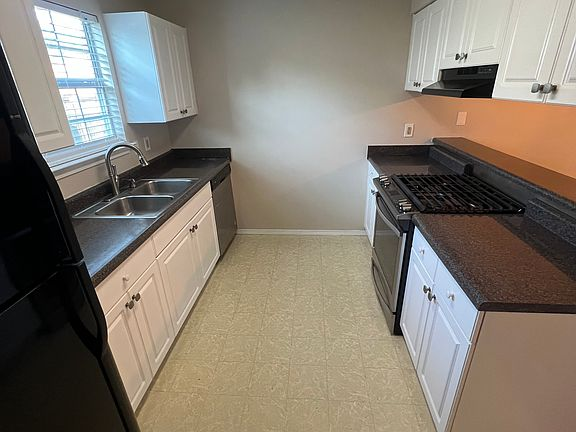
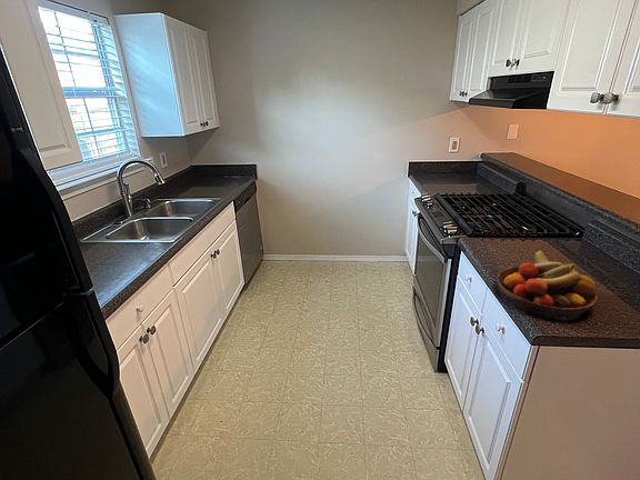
+ fruit bowl [496,249,599,322]
